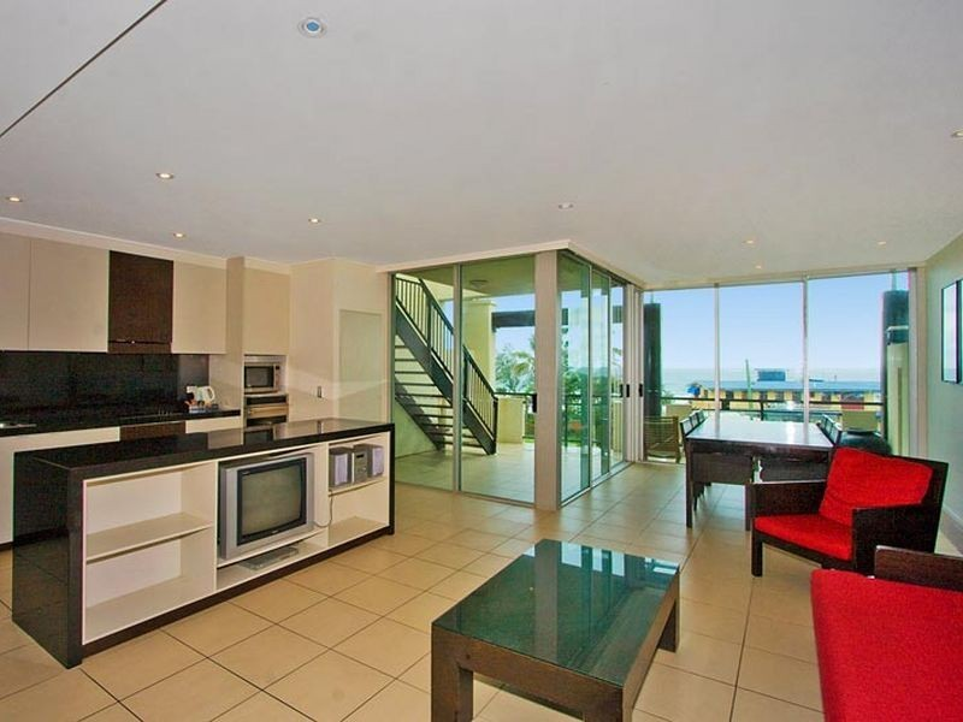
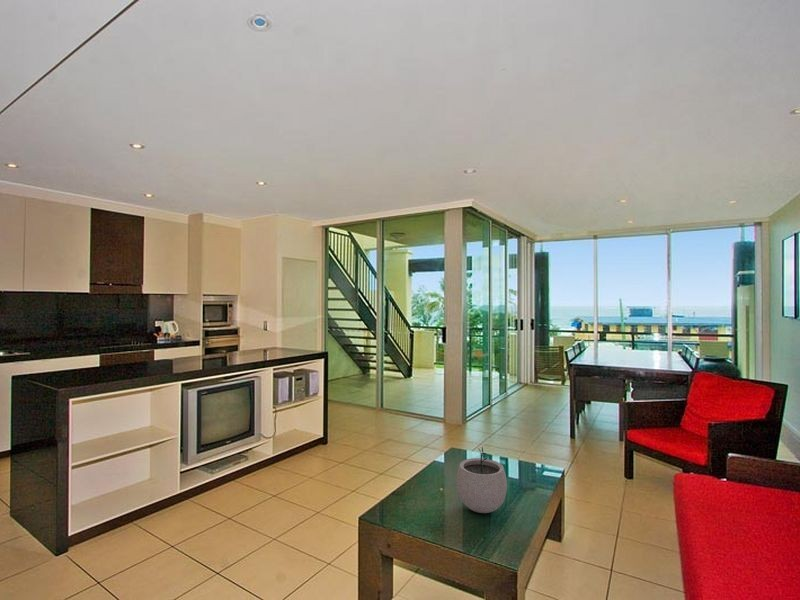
+ plant pot [456,446,508,514]
